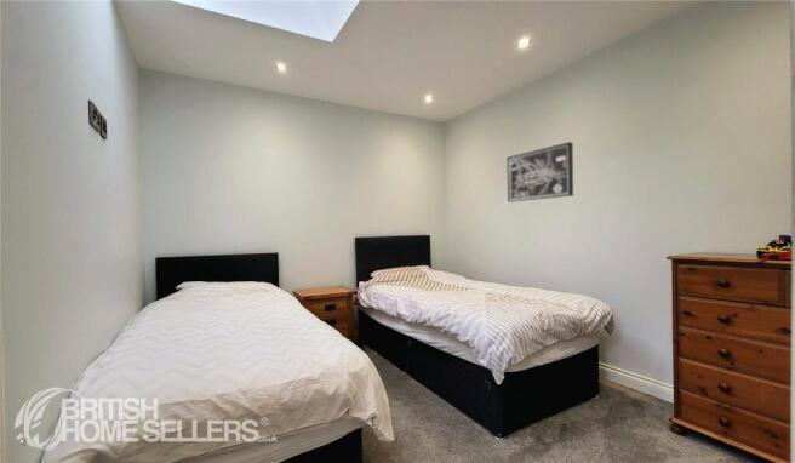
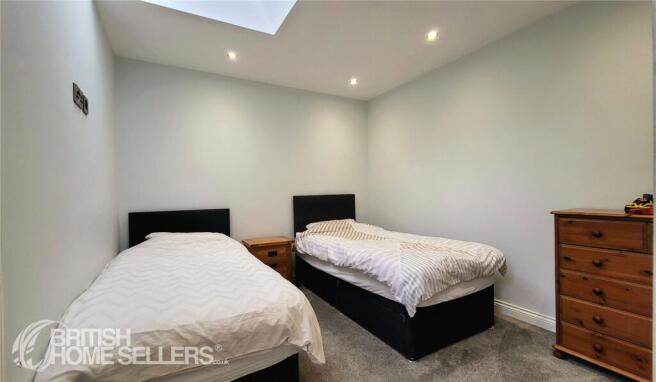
- wall art [505,141,574,204]
